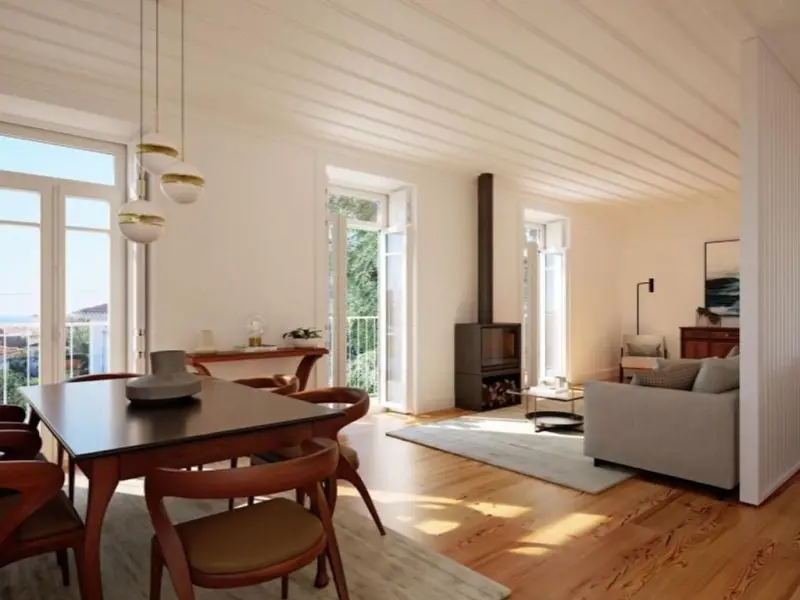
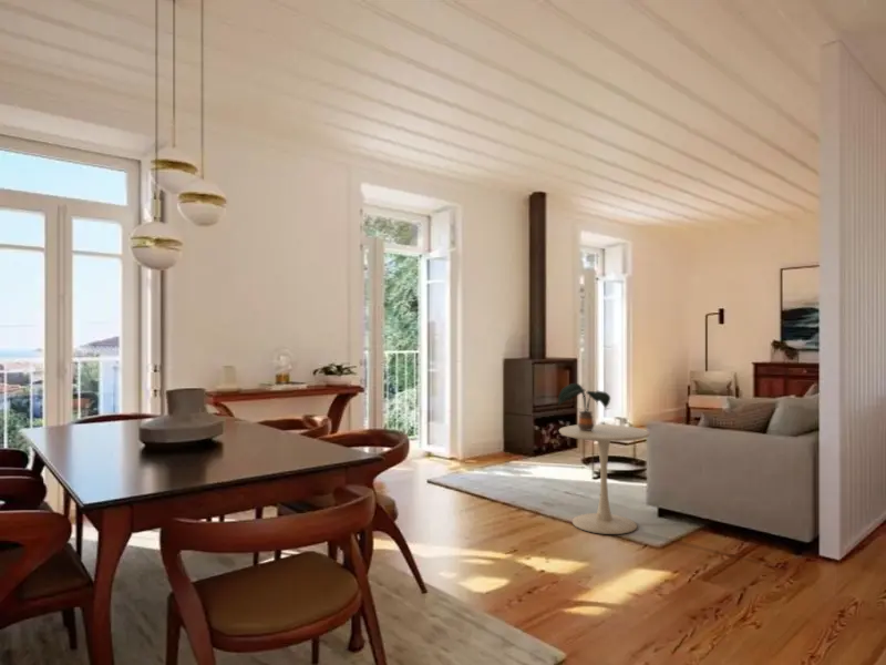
+ side table [558,423,651,535]
+ potted plant [557,382,611,431]
